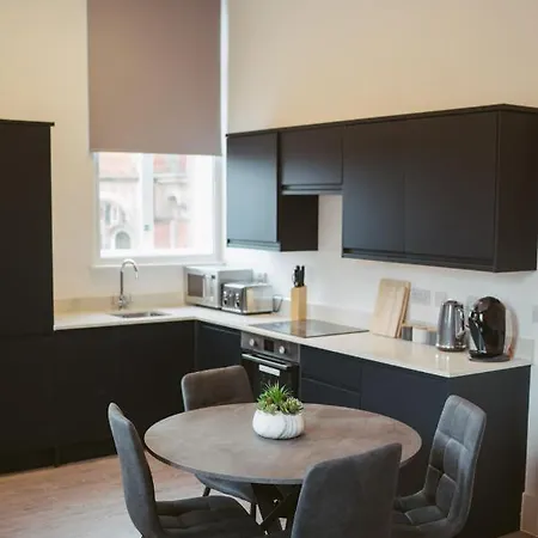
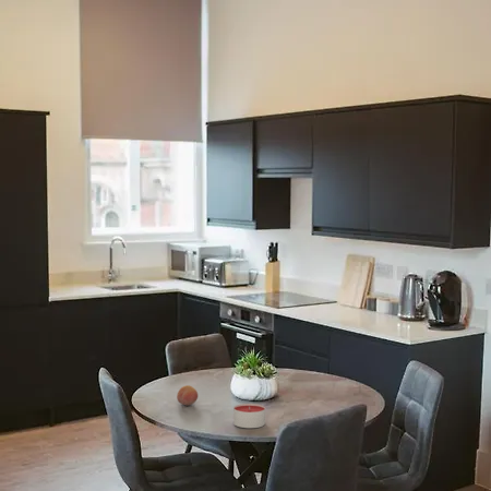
+ candle [232,403,266,429]
+ fruit [176,384,199,407]
